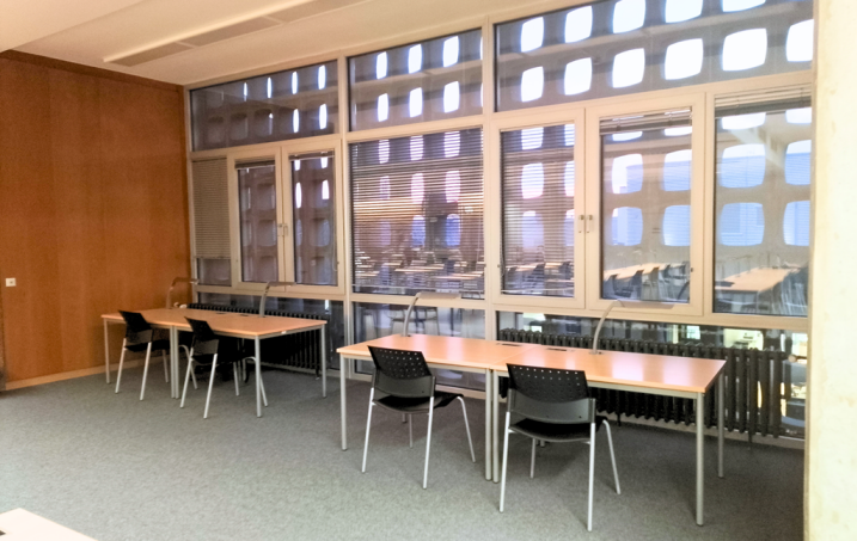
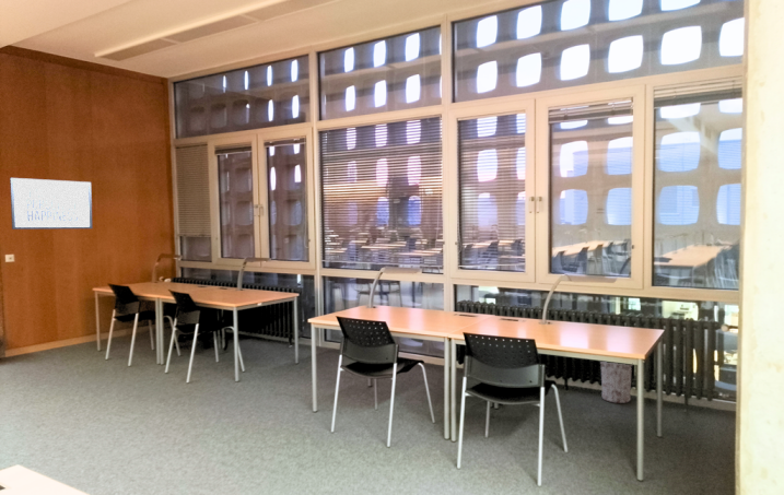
+ trash can [599,361,633,404]
+ mirror [9,177,94,231]
